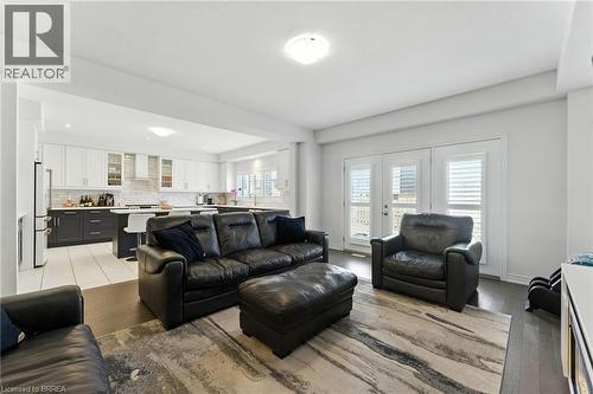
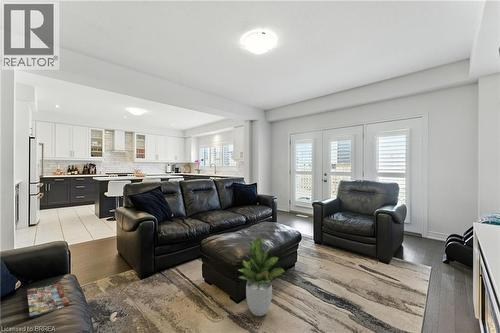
+ potted plant [238,236,286,317]
+ magazine [26,282,71,318]
